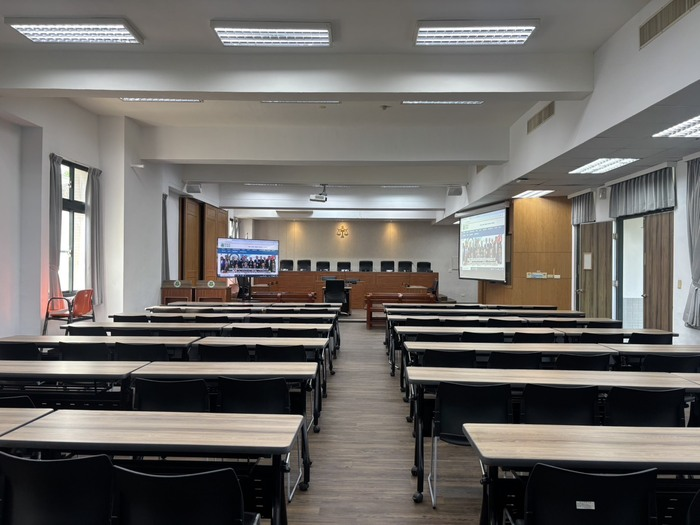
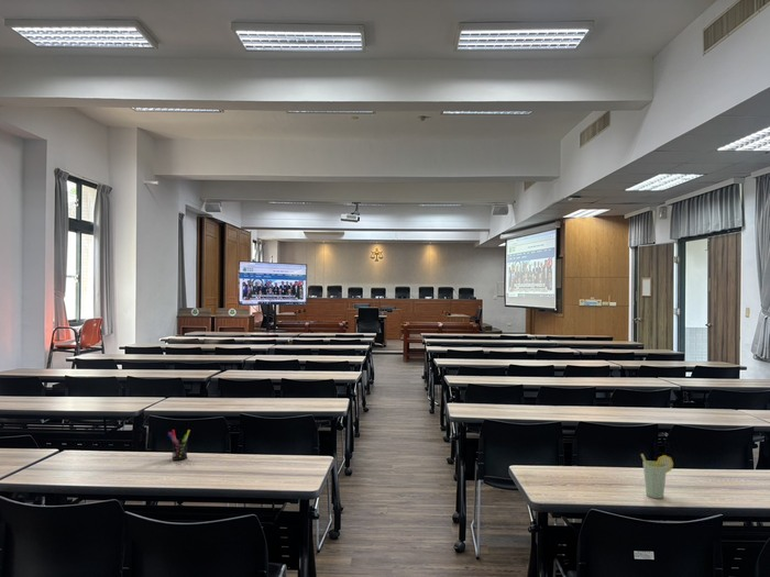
+ pen holder [167,429,191,462]
+ cup [640,453,674,500]
